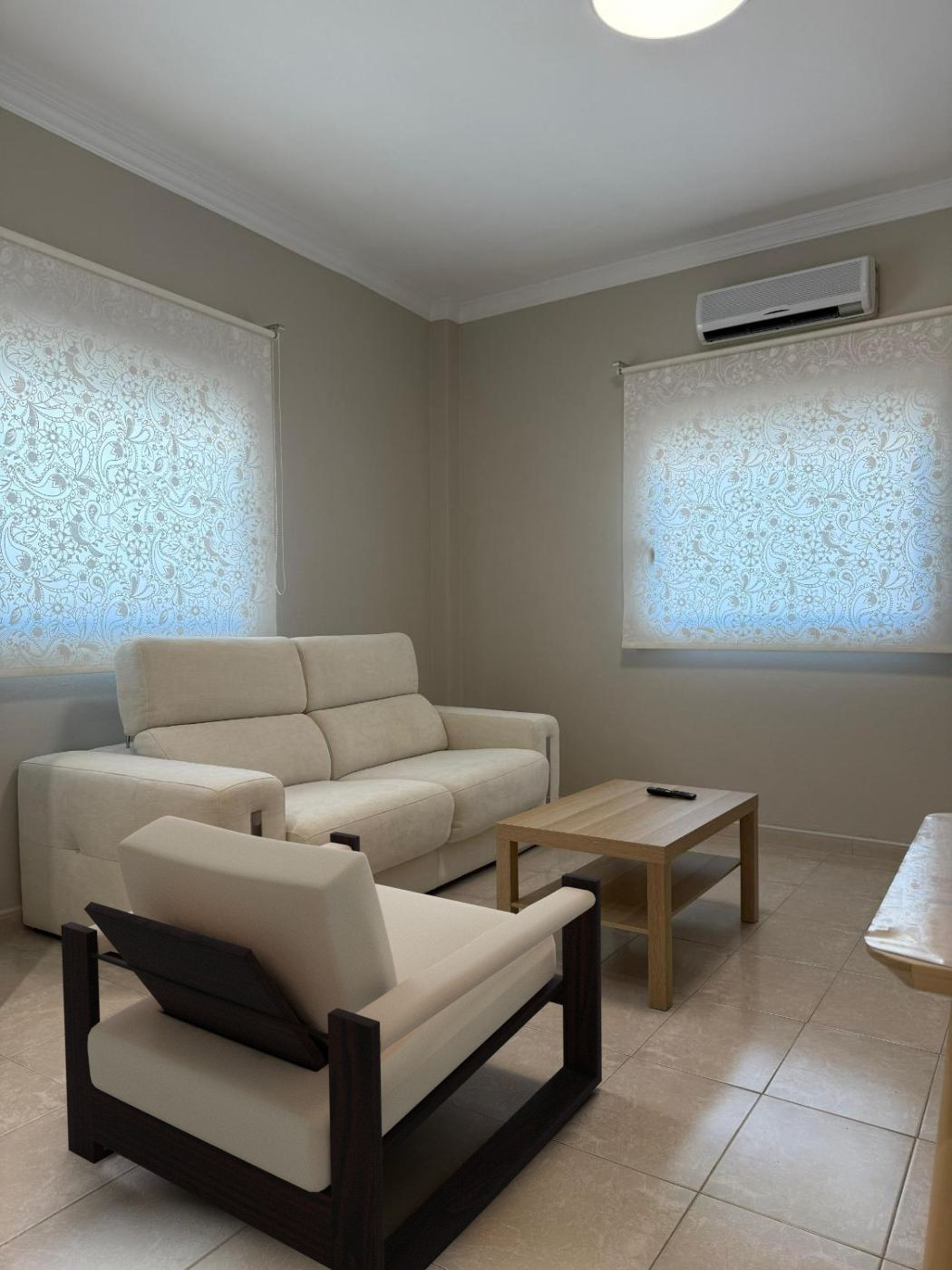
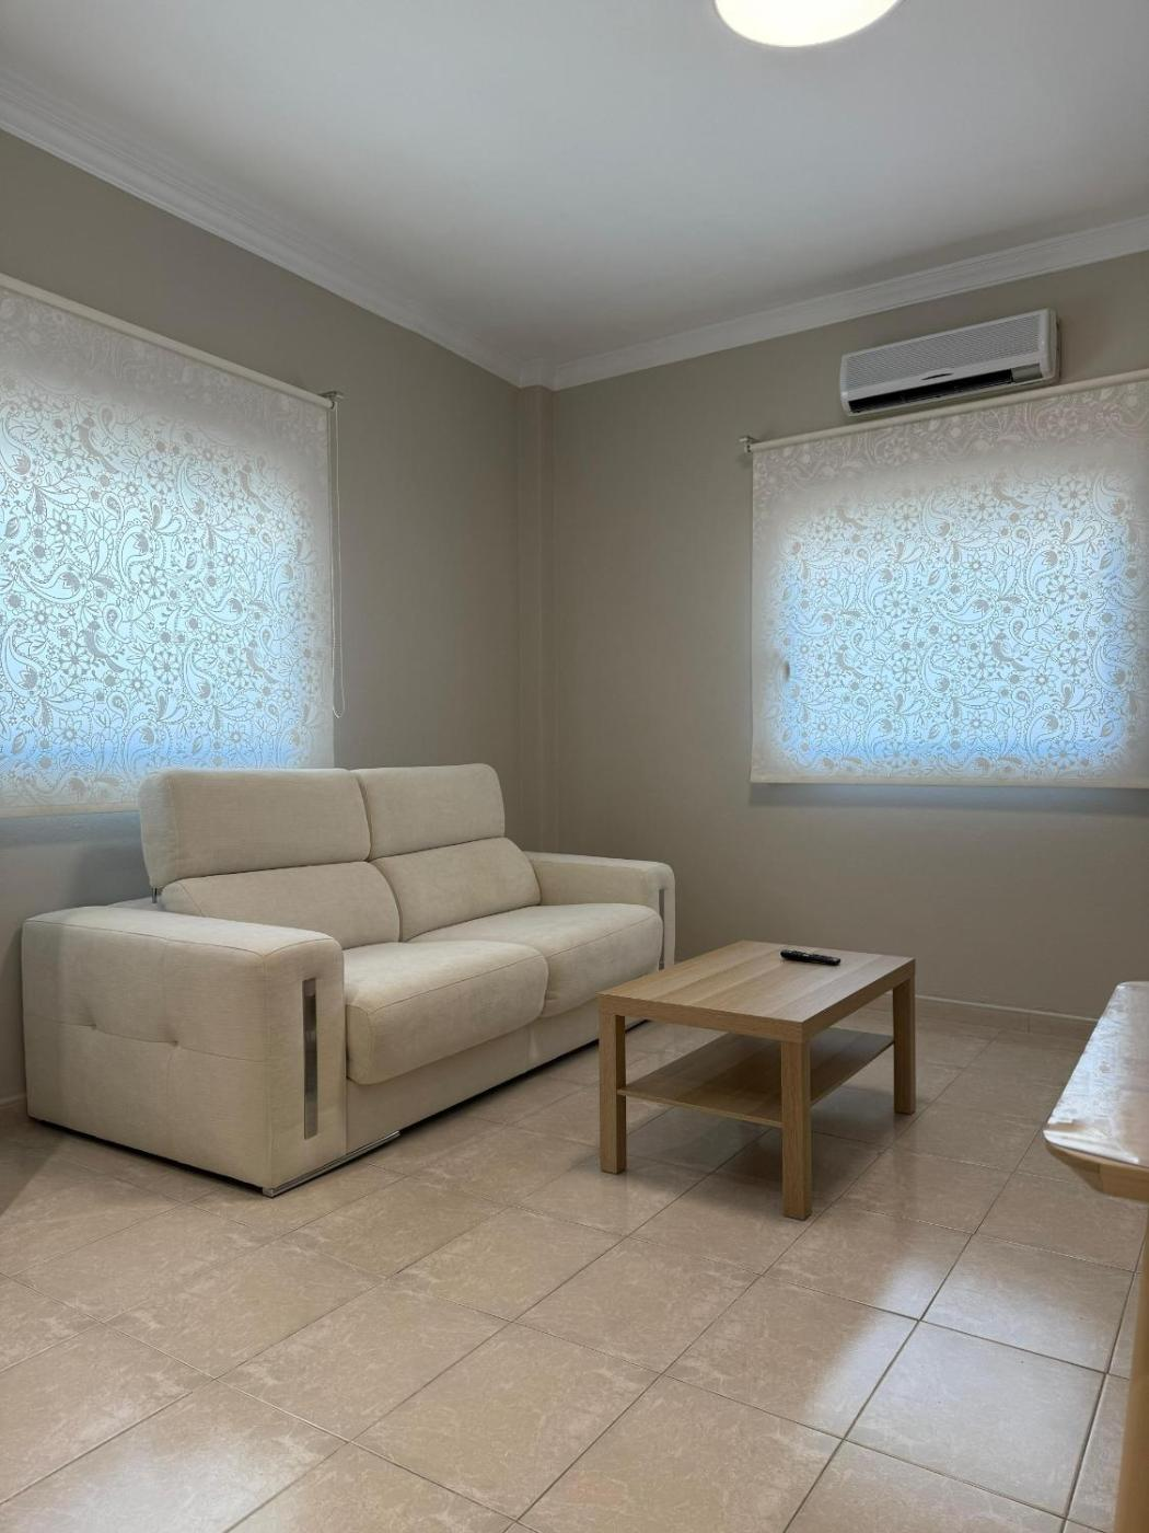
- armchair [60,815,603,1270]
